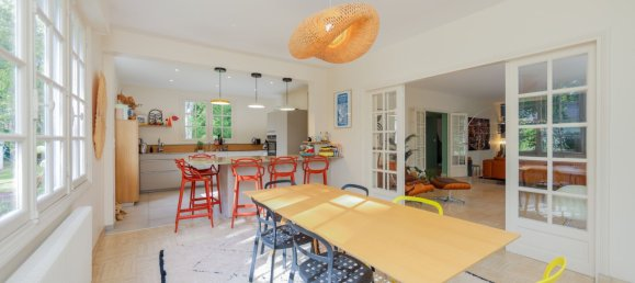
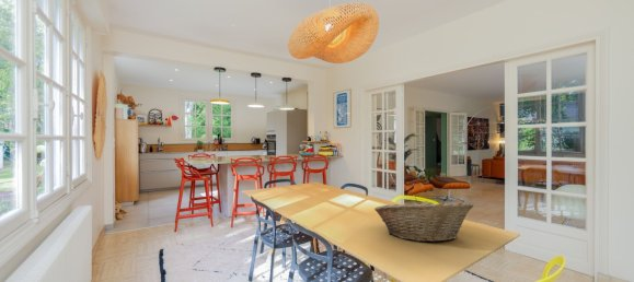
+ fruit basket [373,197,475,244]
